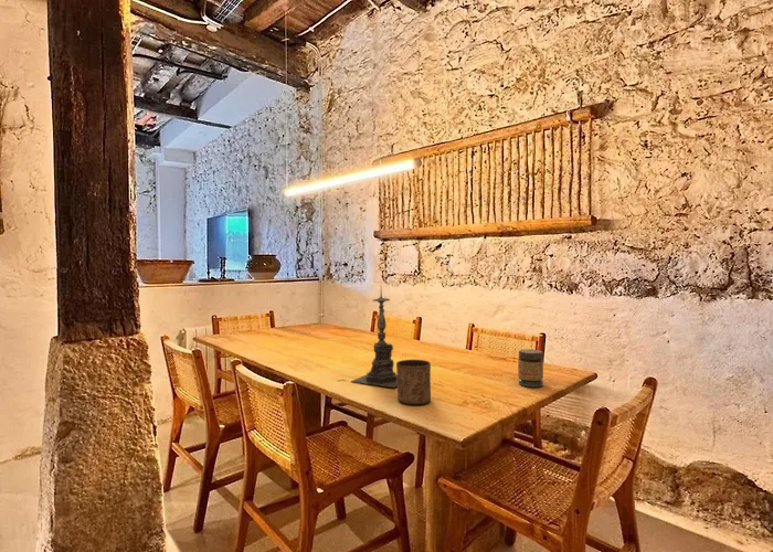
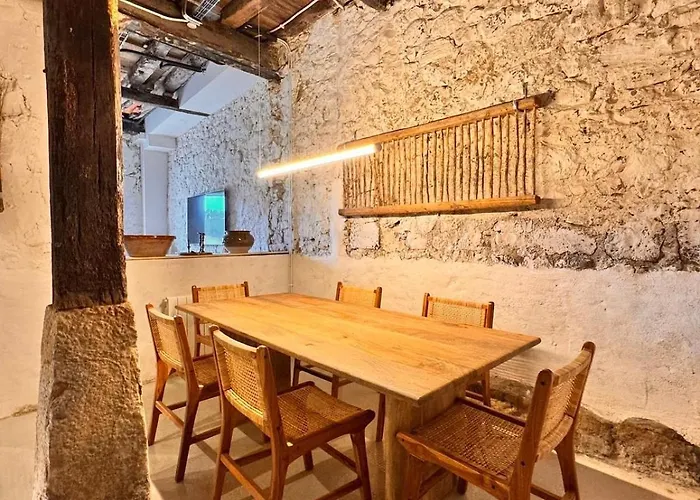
- cup [395,359,432,405]
- jar [517,349,544,389]
- candle holder [350,284,398,389]
